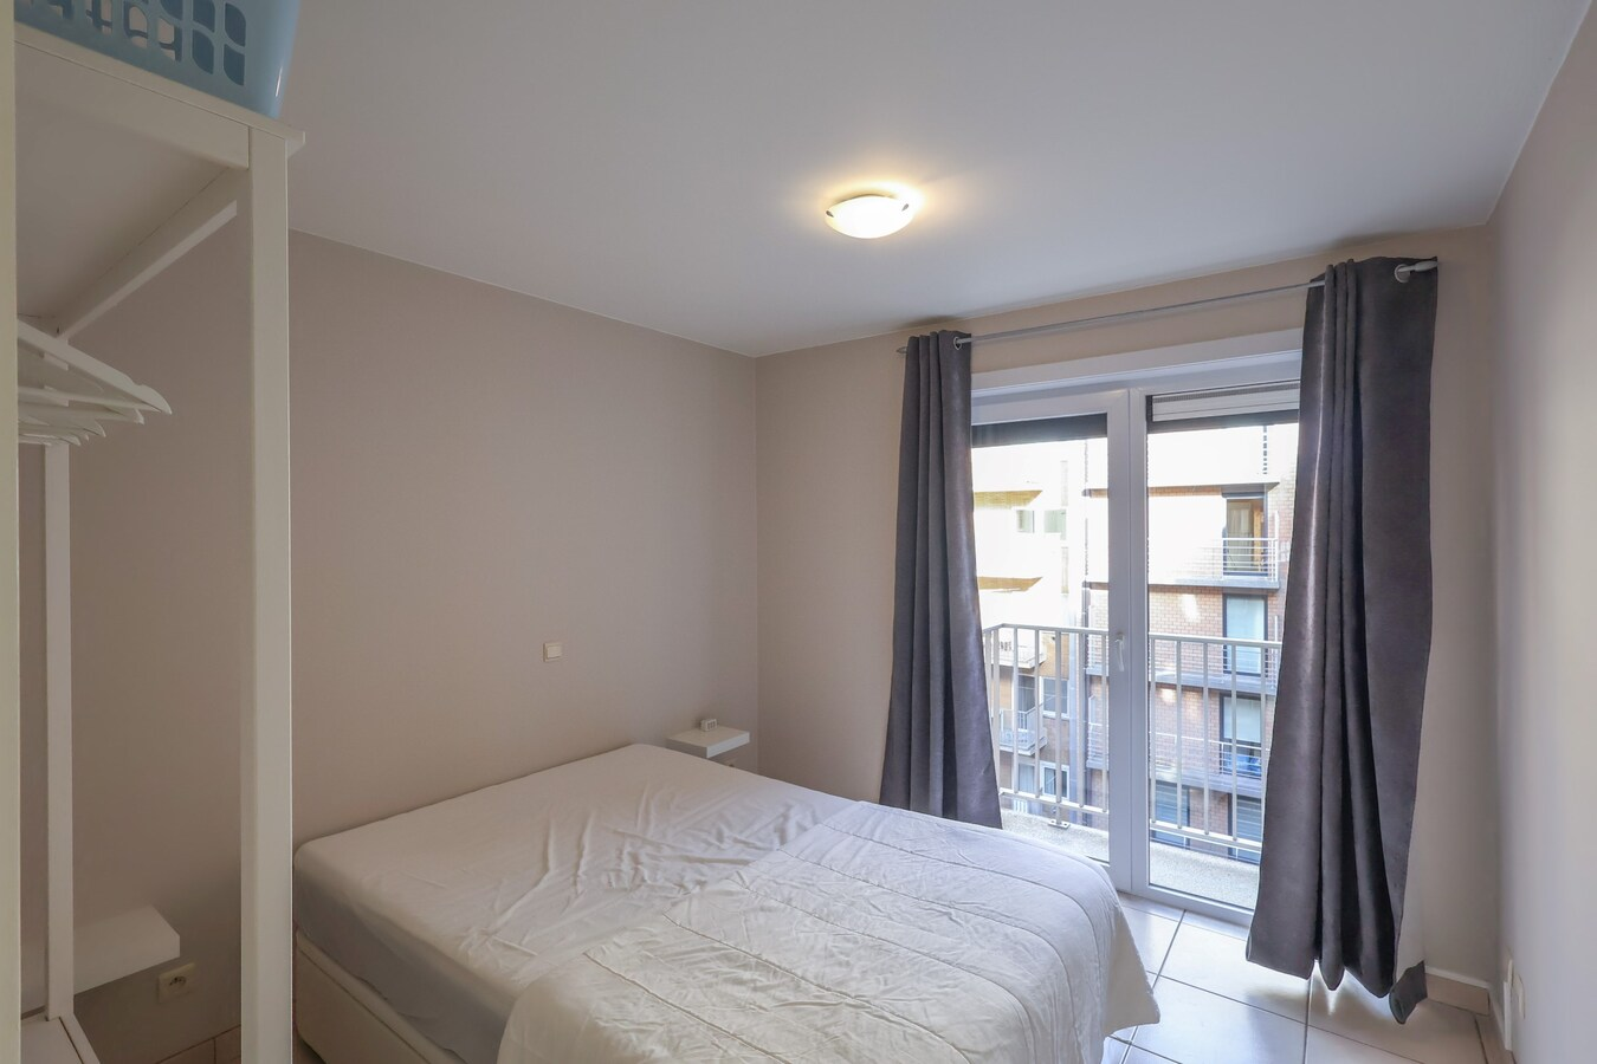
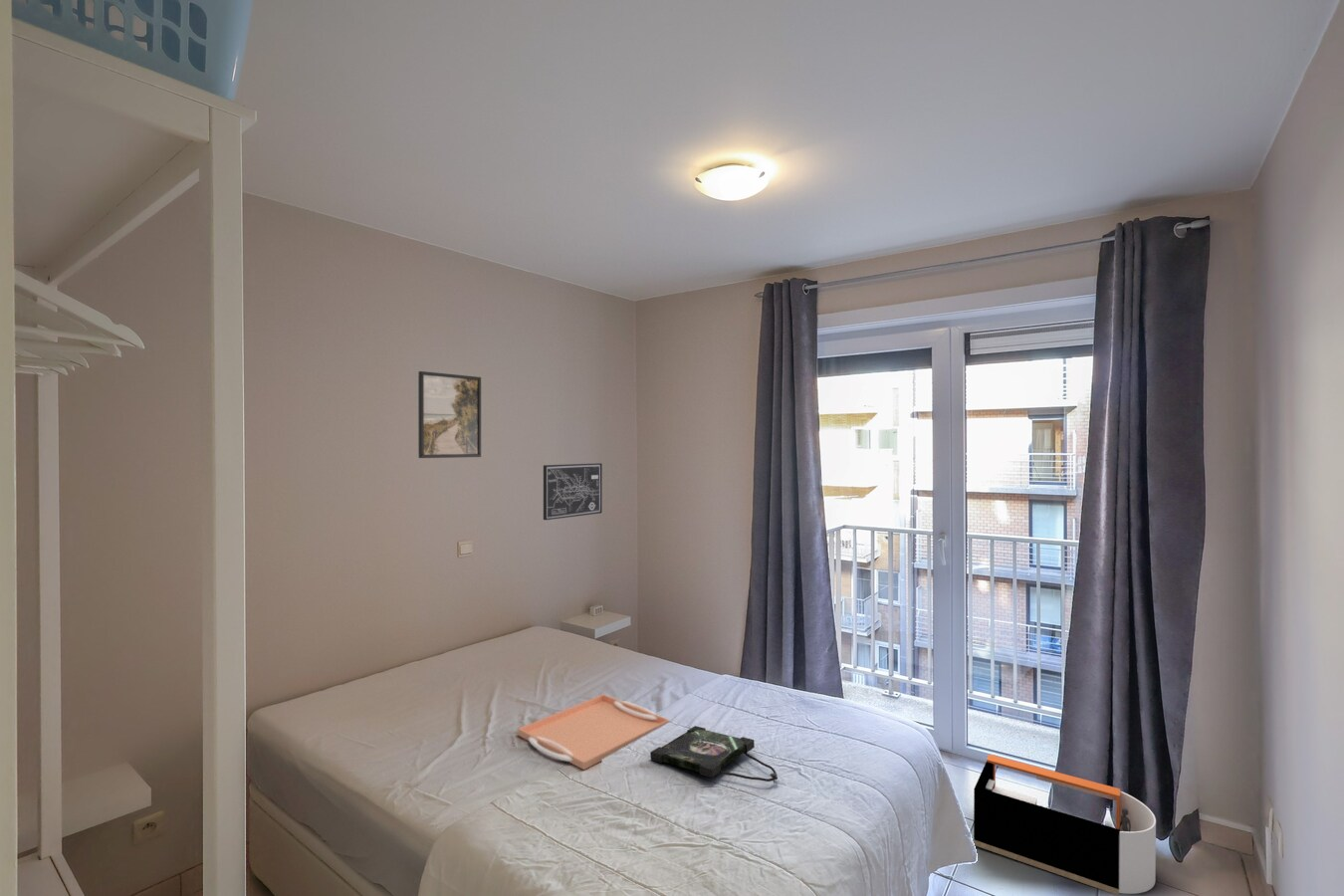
+ storage bin [973,754,1157,896]
+ photo frame [649,725,779,784]
+ serving tray [517,693,671,771]
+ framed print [417,370,482,459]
+ wall art [543,462,603,521]
